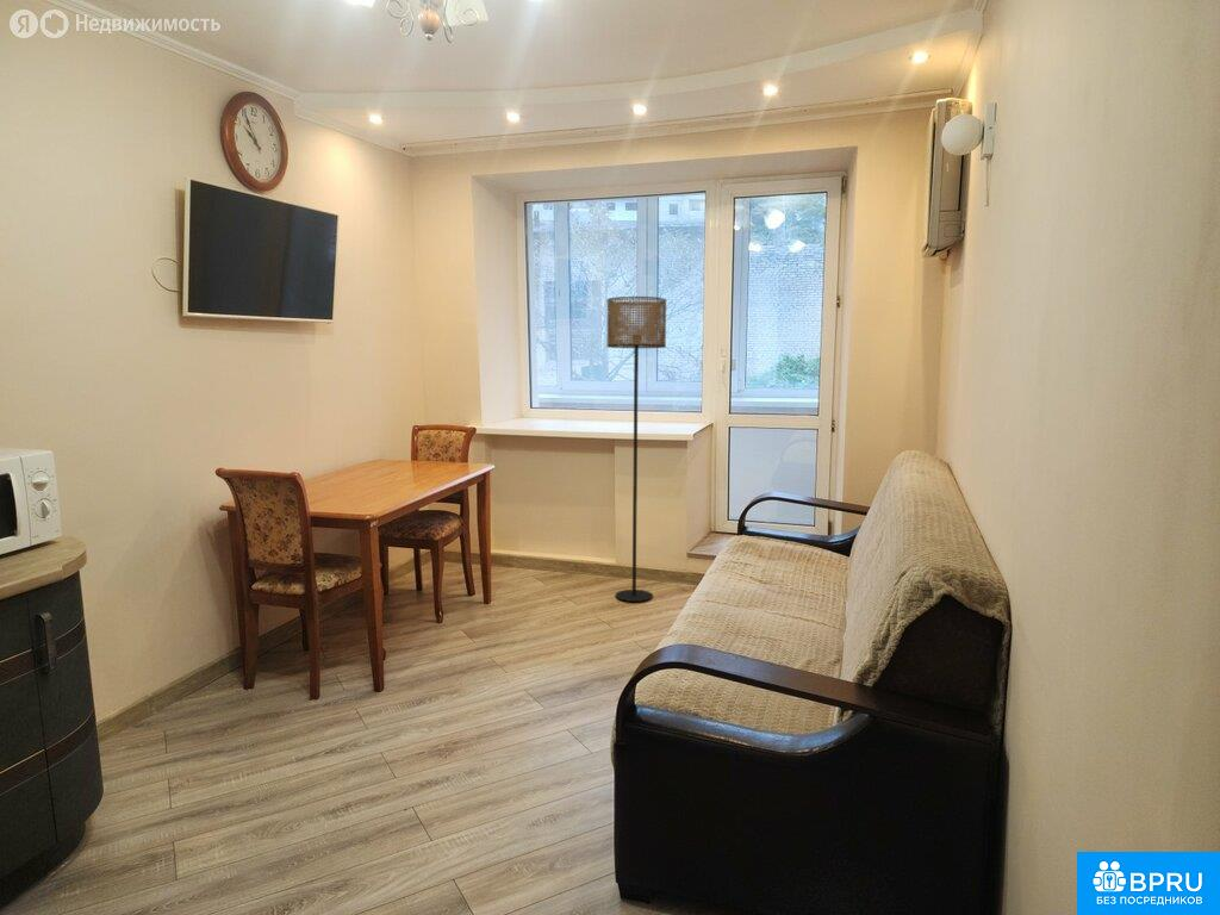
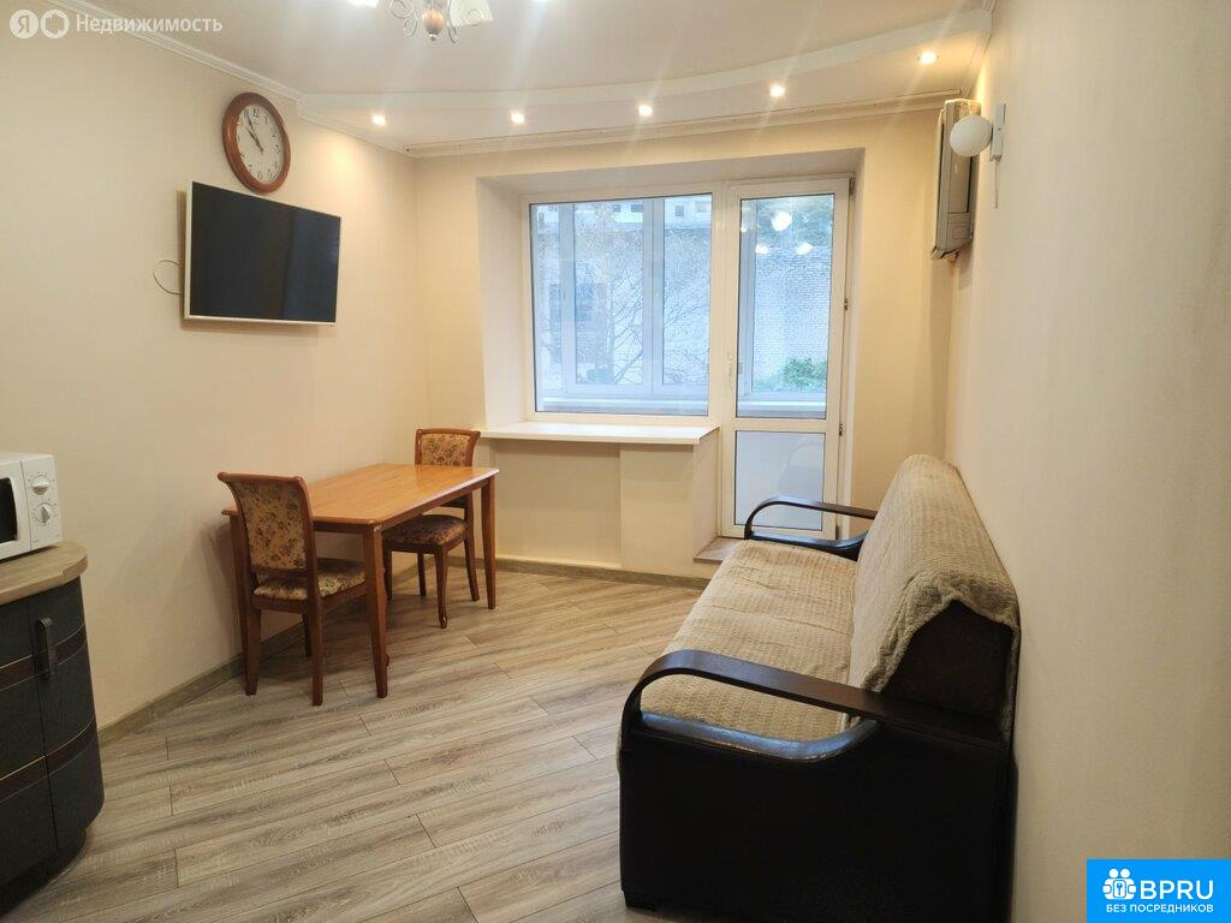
- floor lamp [605,295,667,603]
